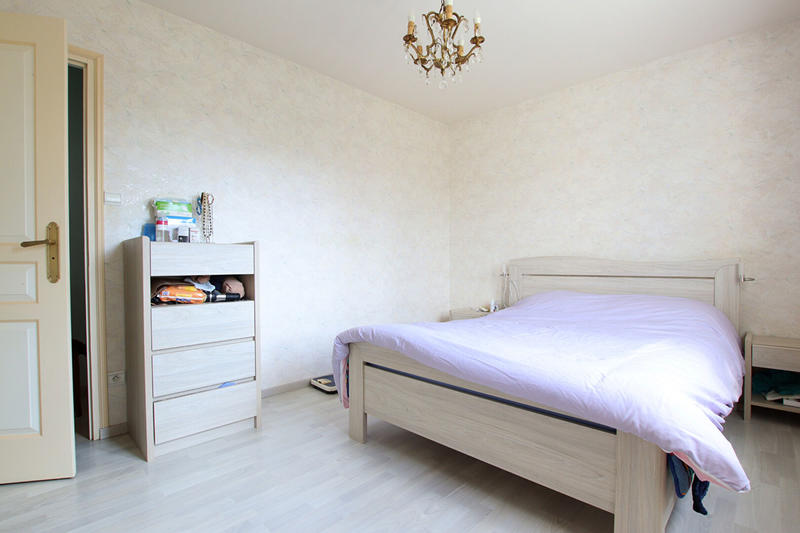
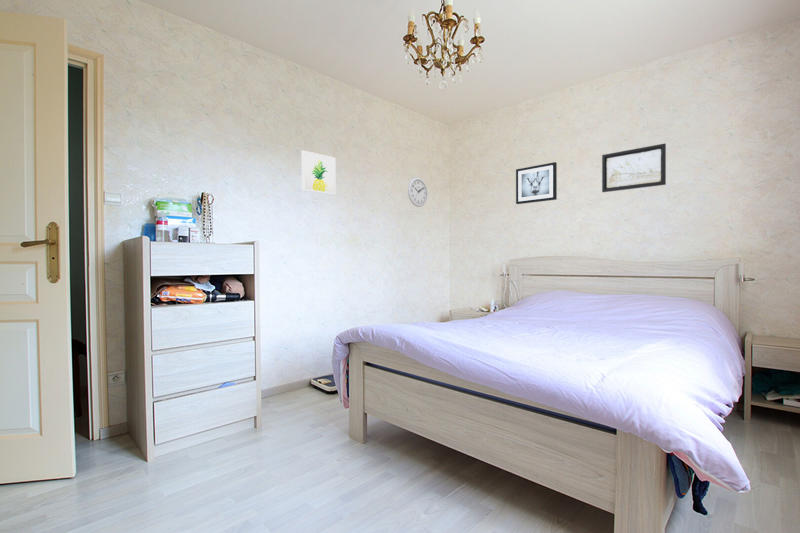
+ wall art [515,161,558,205]
+ wall clock [407,176,429,208]
+ wall art [301,150,337,196]
+ wall art [601,142,667,193]
